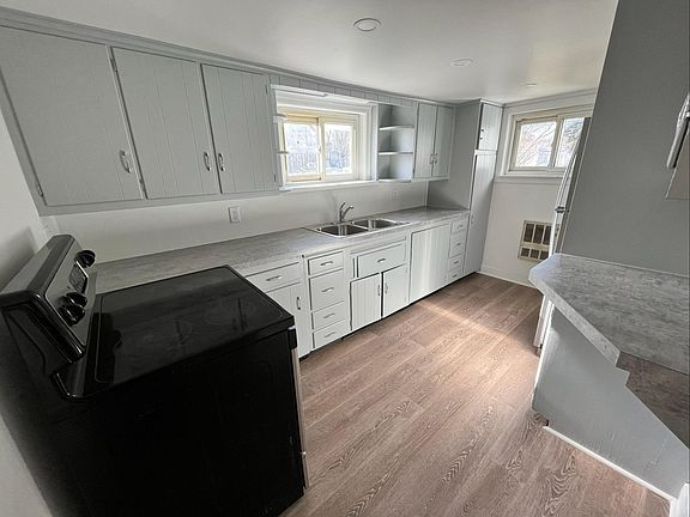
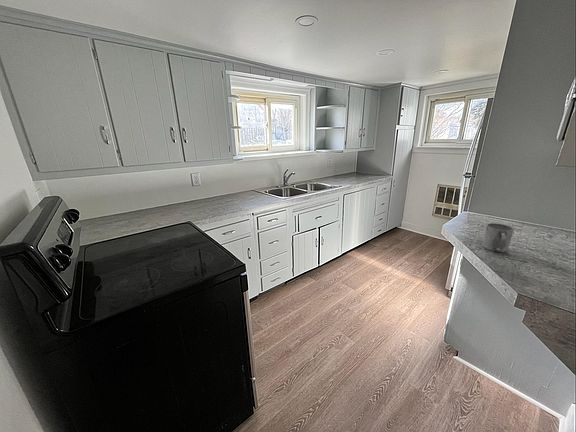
+ mug [481,222,515,253]
